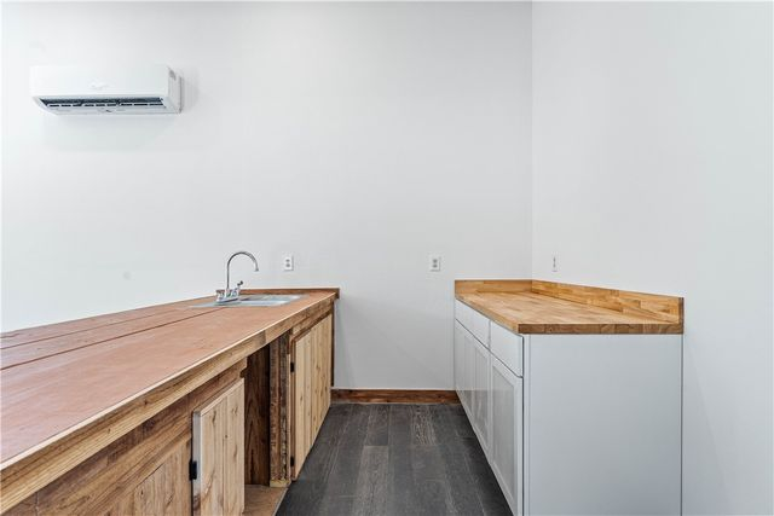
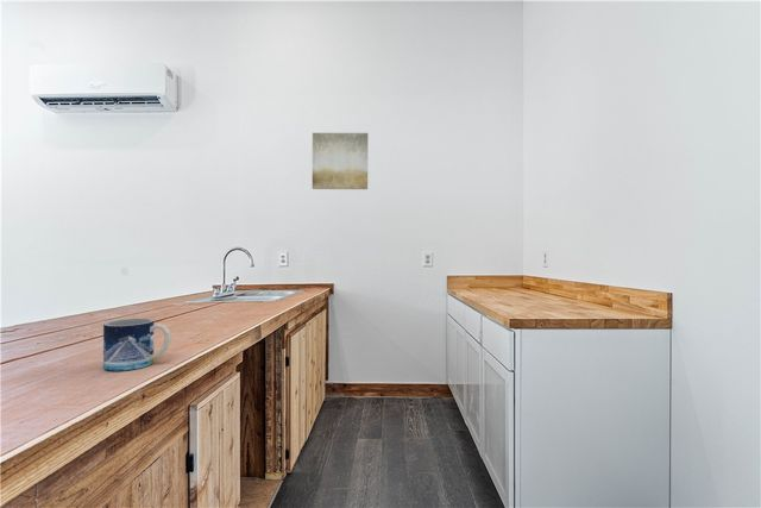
+ mug [102,318,172,372]
+ wall art [312,132,369,190]
